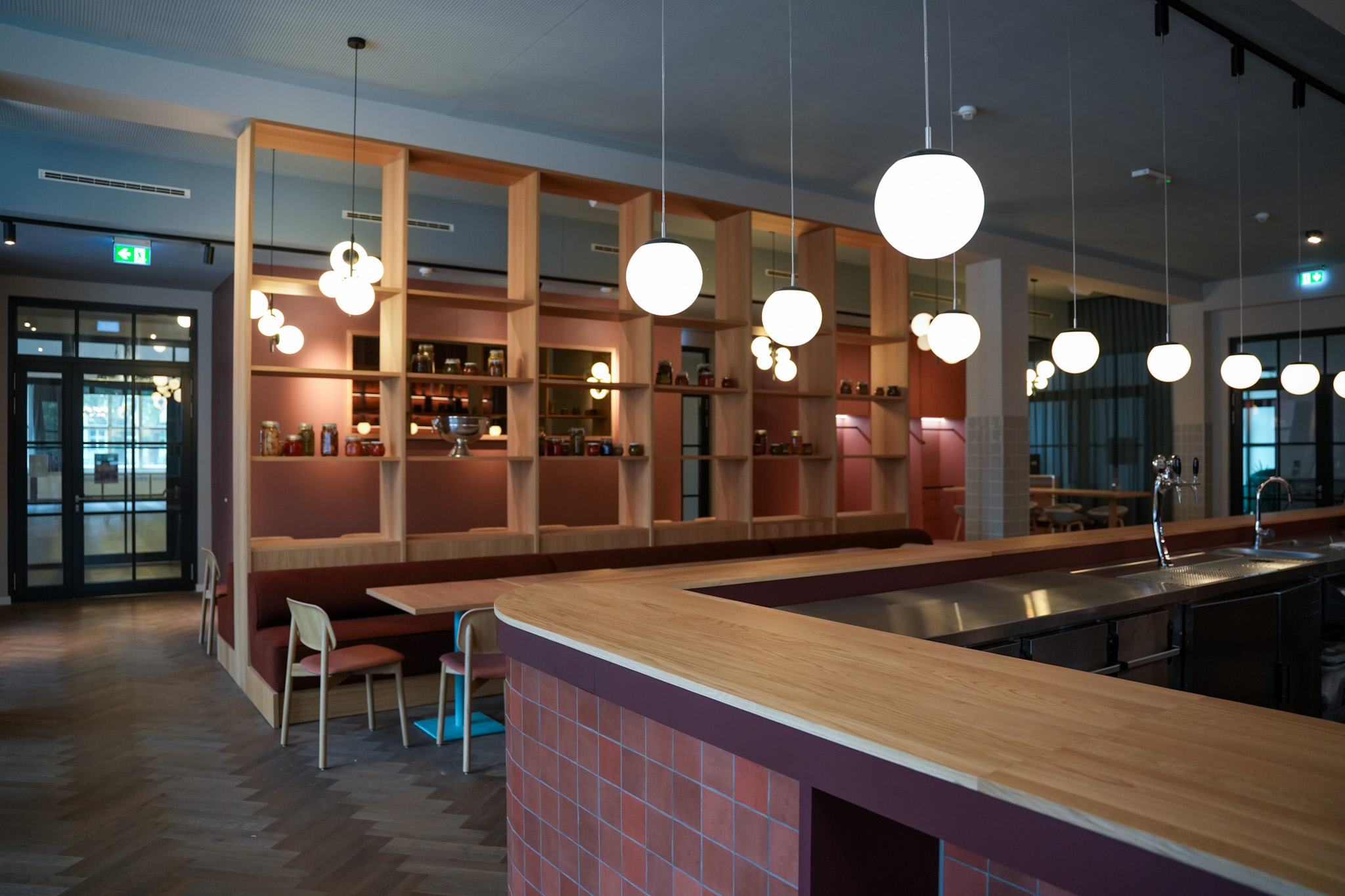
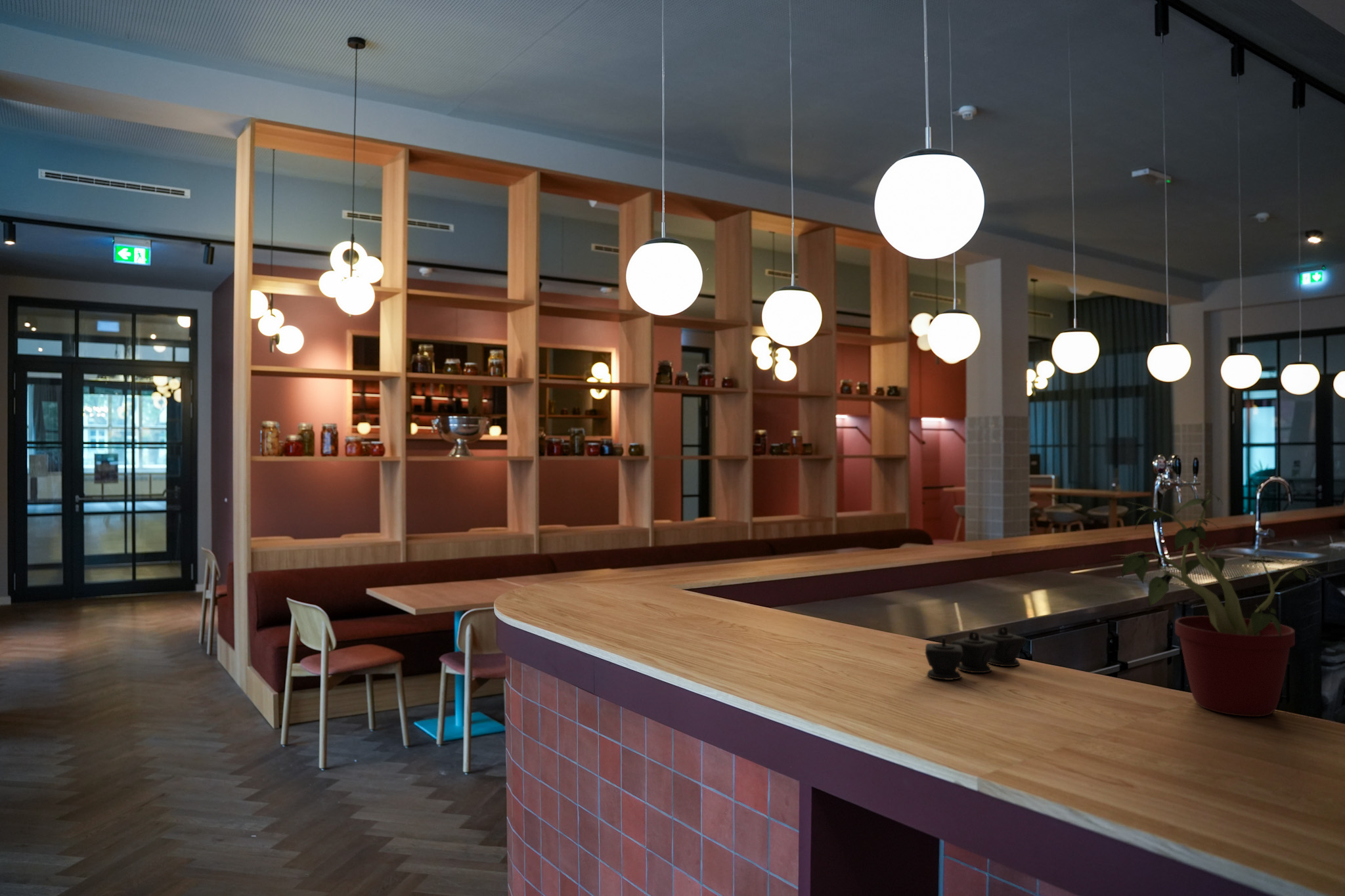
+ potted plant [1111,489,1325,717]
+ sugar bowl [925,626,1027,681]
